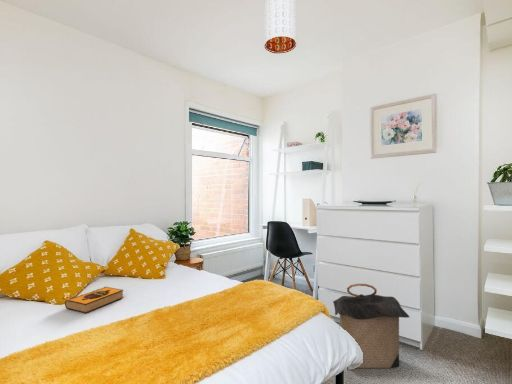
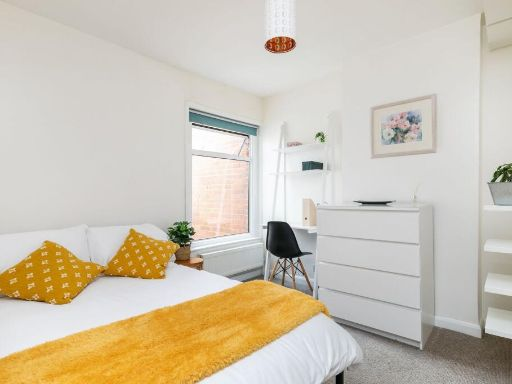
- laundry hamper [332,283,410,369]
- hardback book [64,286,125,314]
